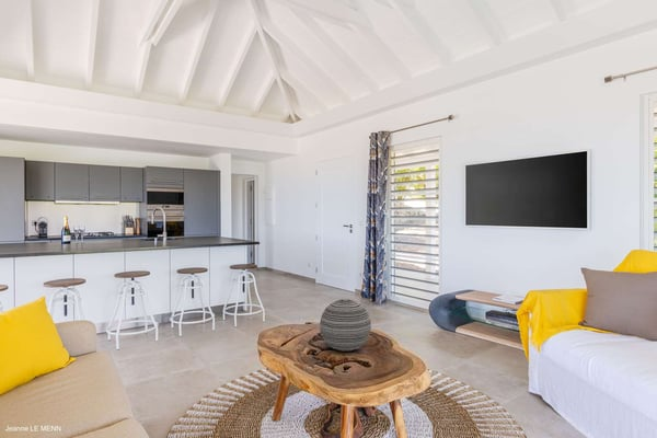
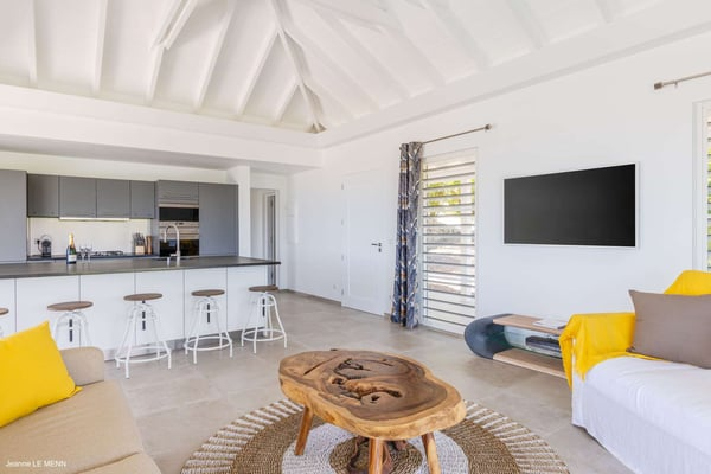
- decorative orb [319,298,372,351]
